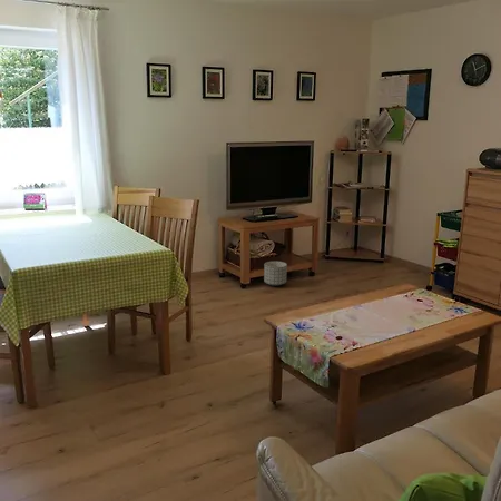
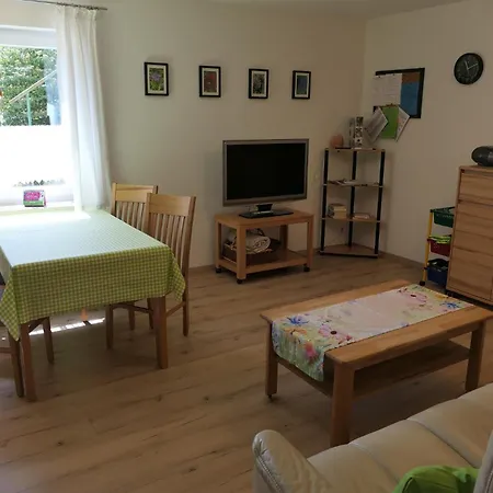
- planter [263,261,288,287]
